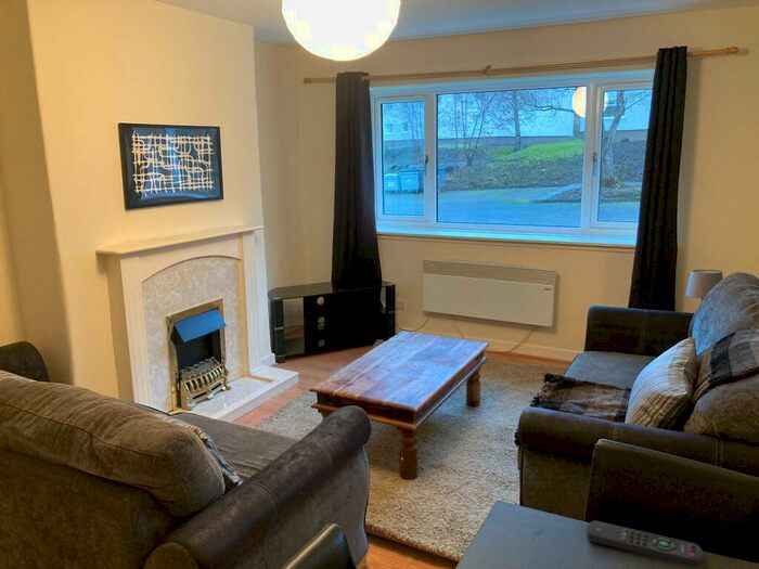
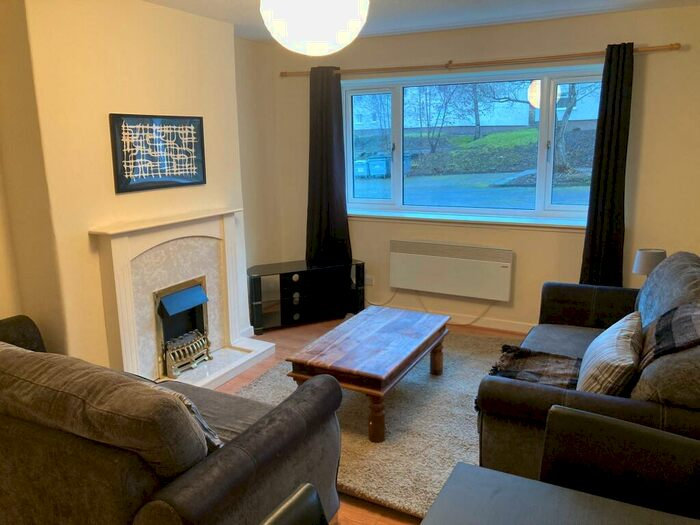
- remote control [586,519,705,568]
